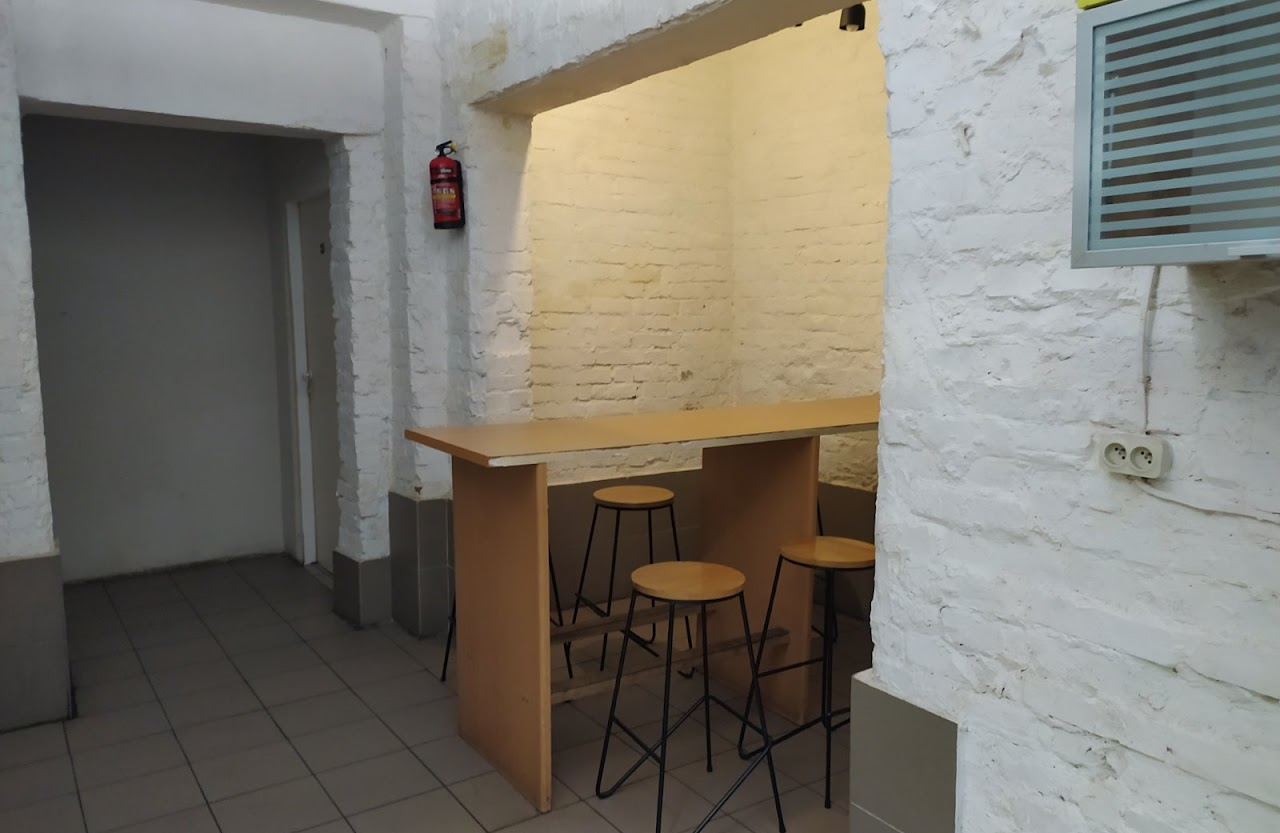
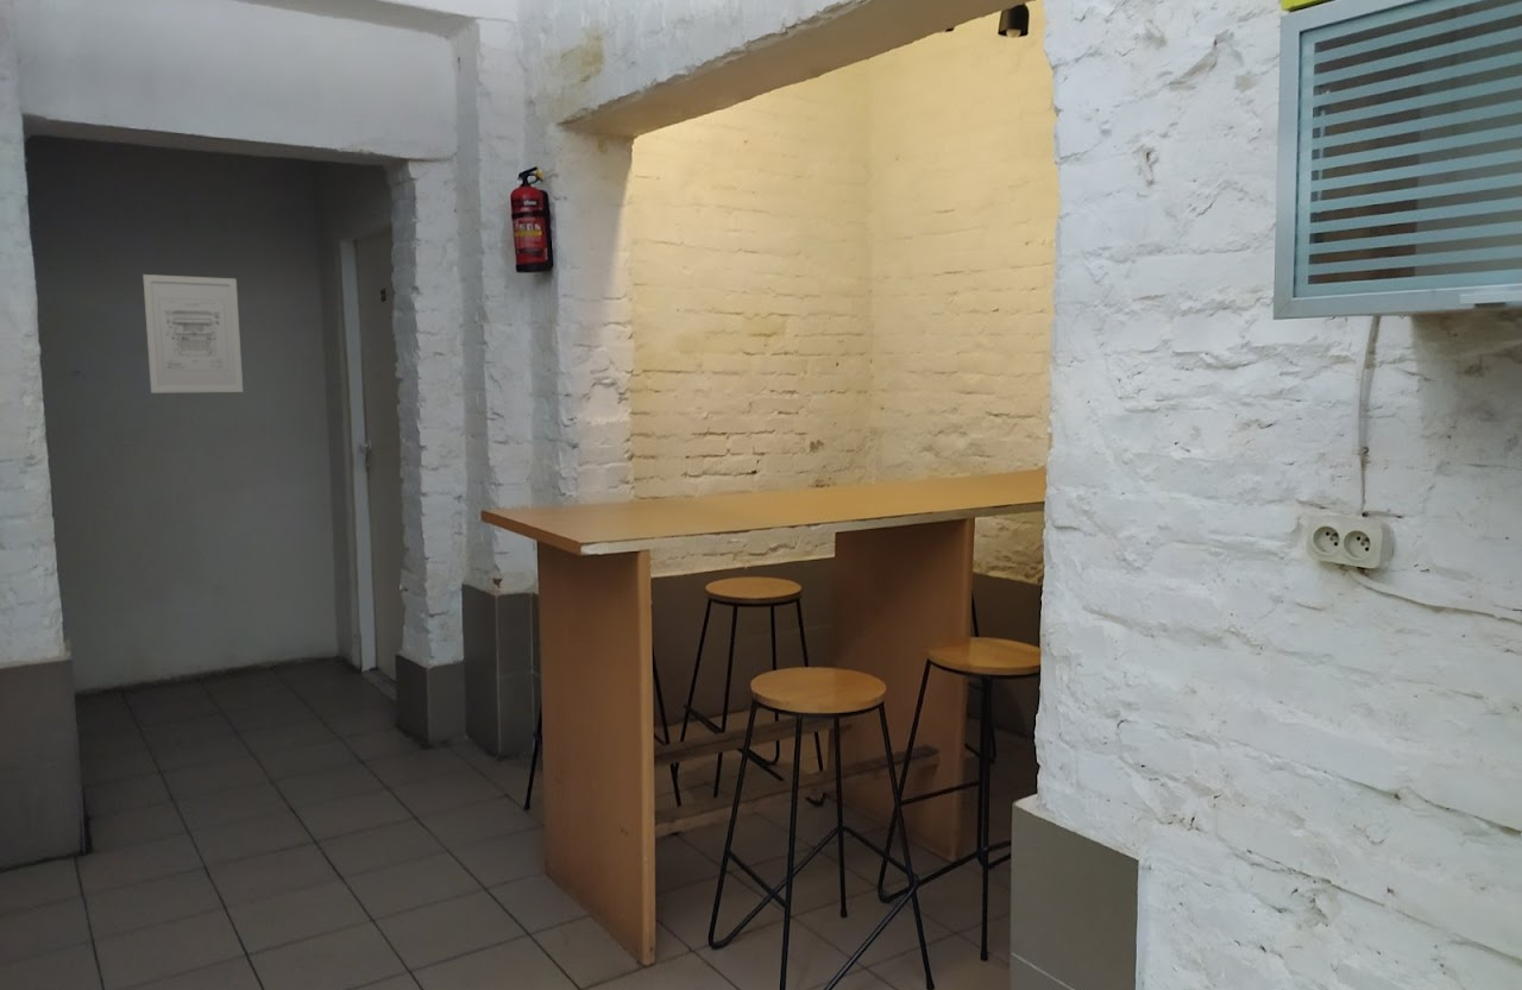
+ wall art [141,273,244,395]
